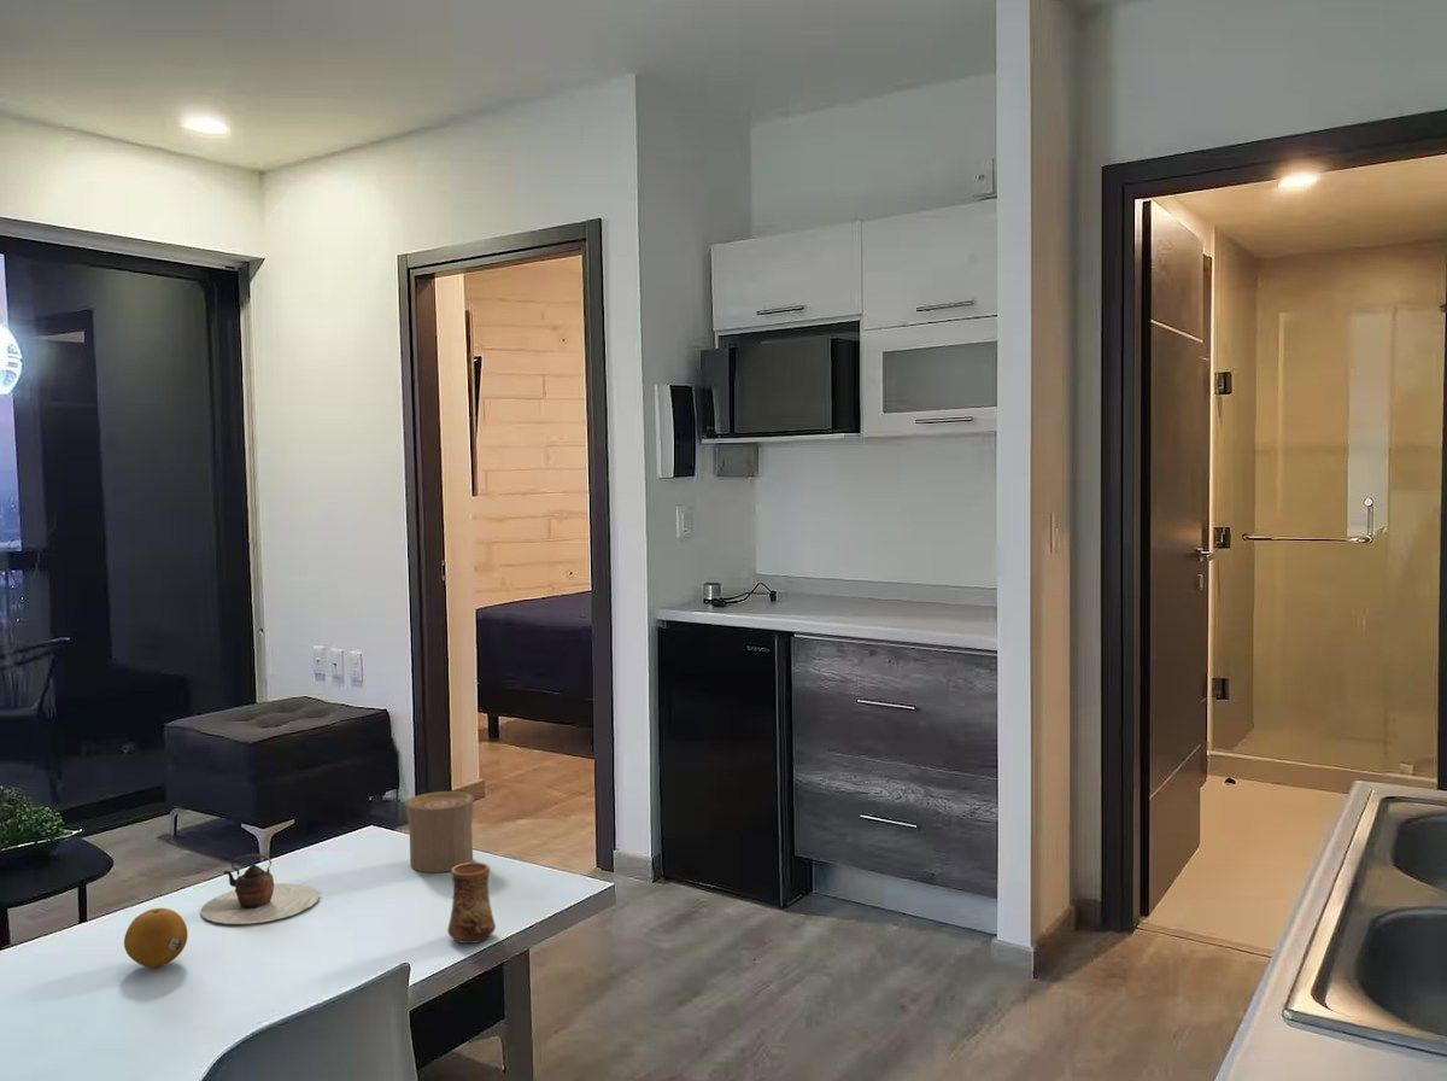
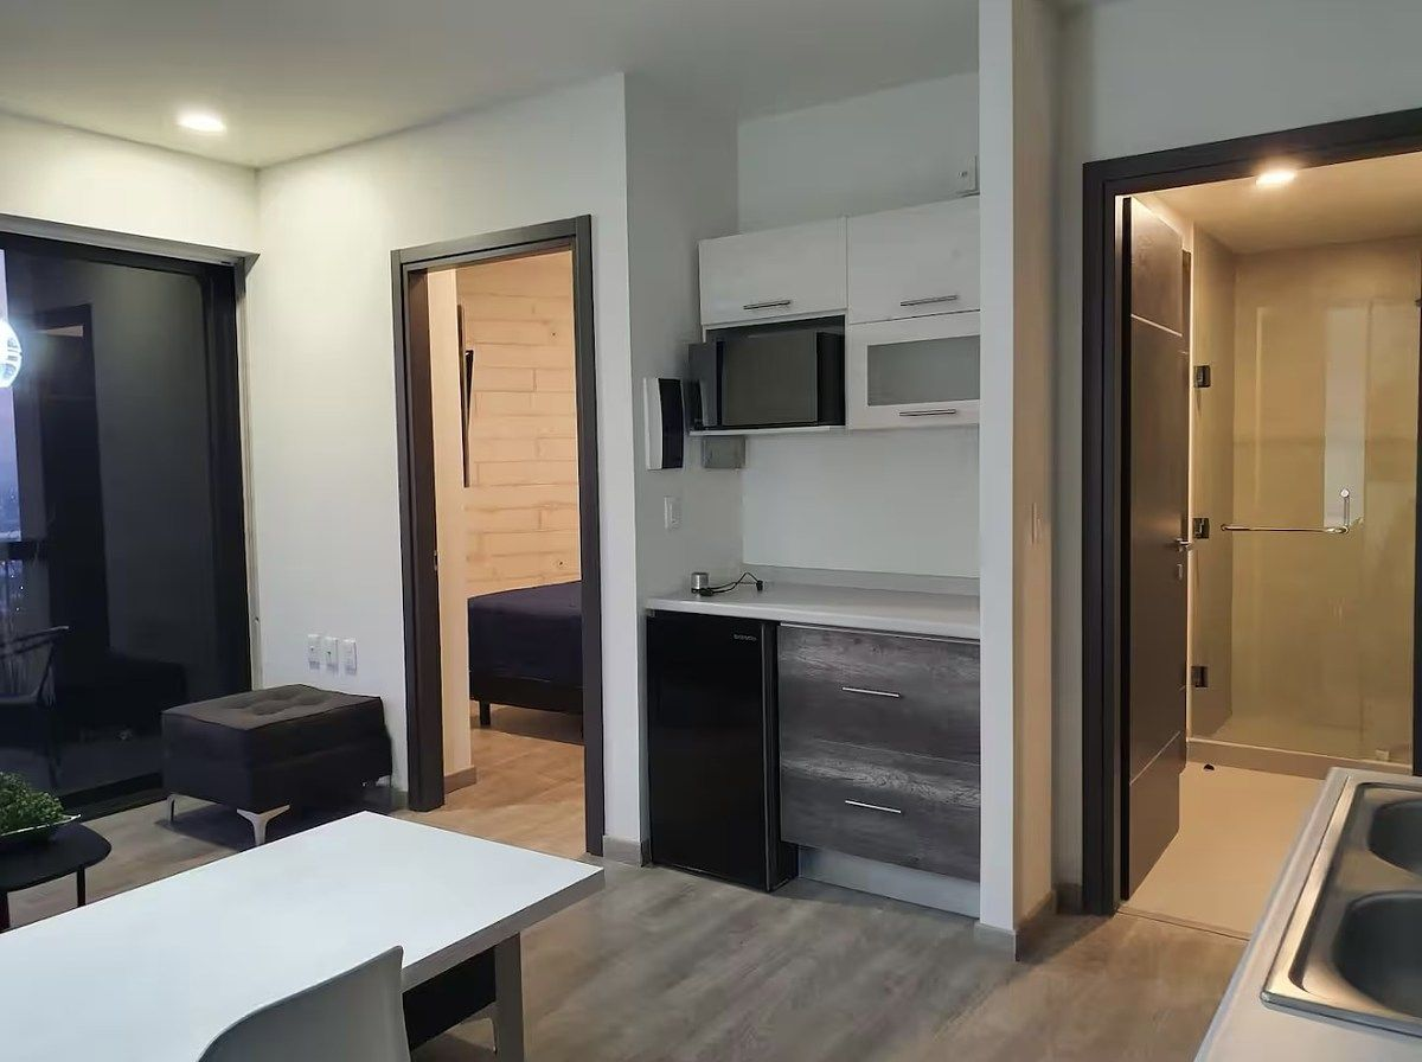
- cup [404,790,475,873]
- cup [446,861,497,945]
- teapot [199,853,321,925]
- fruit [123,907,189,969]
